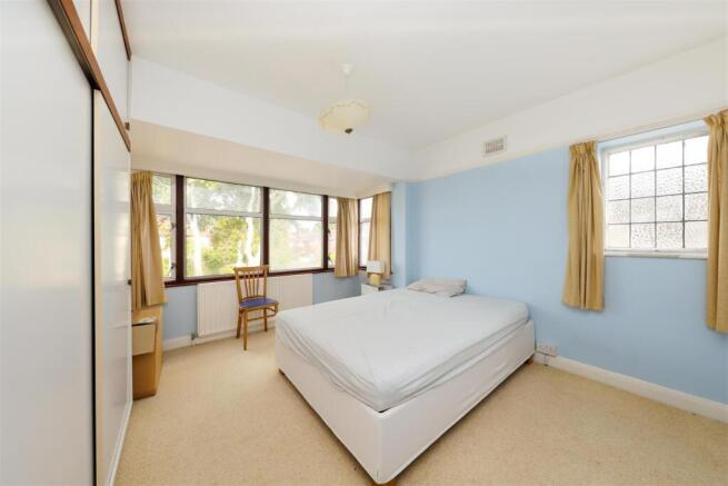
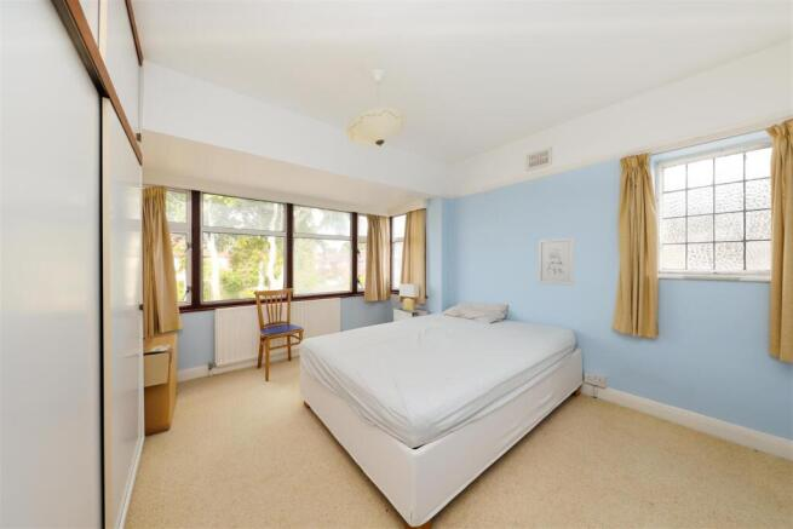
+ wall art [538,237,575,287]
